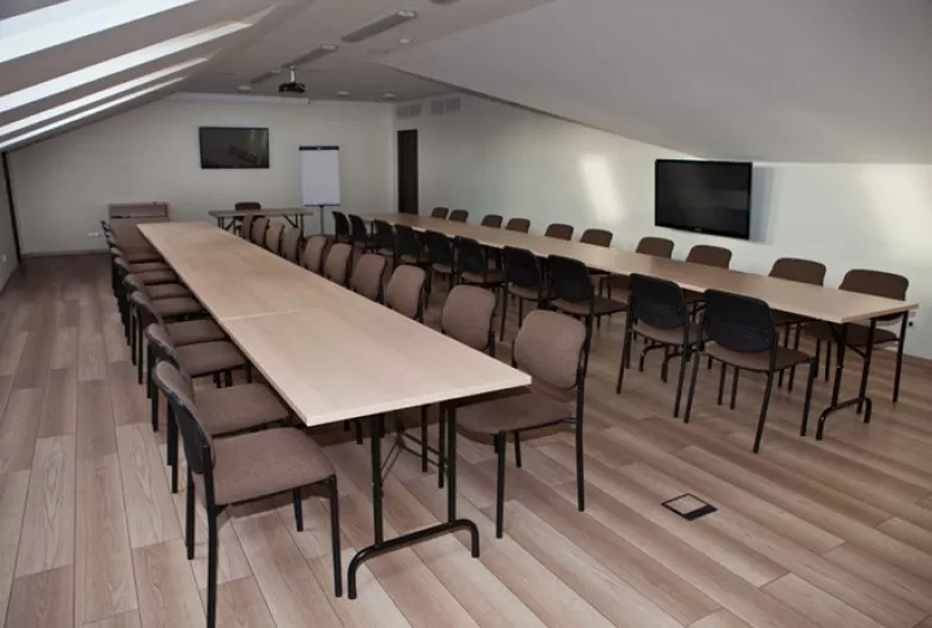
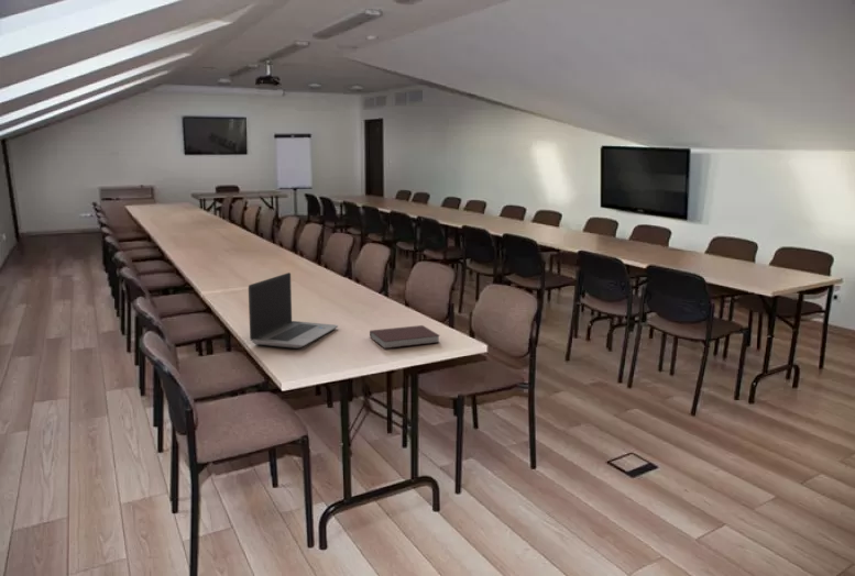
+ laptop computer [248,272,339,350]
+ notebook [369,324,441,350]
